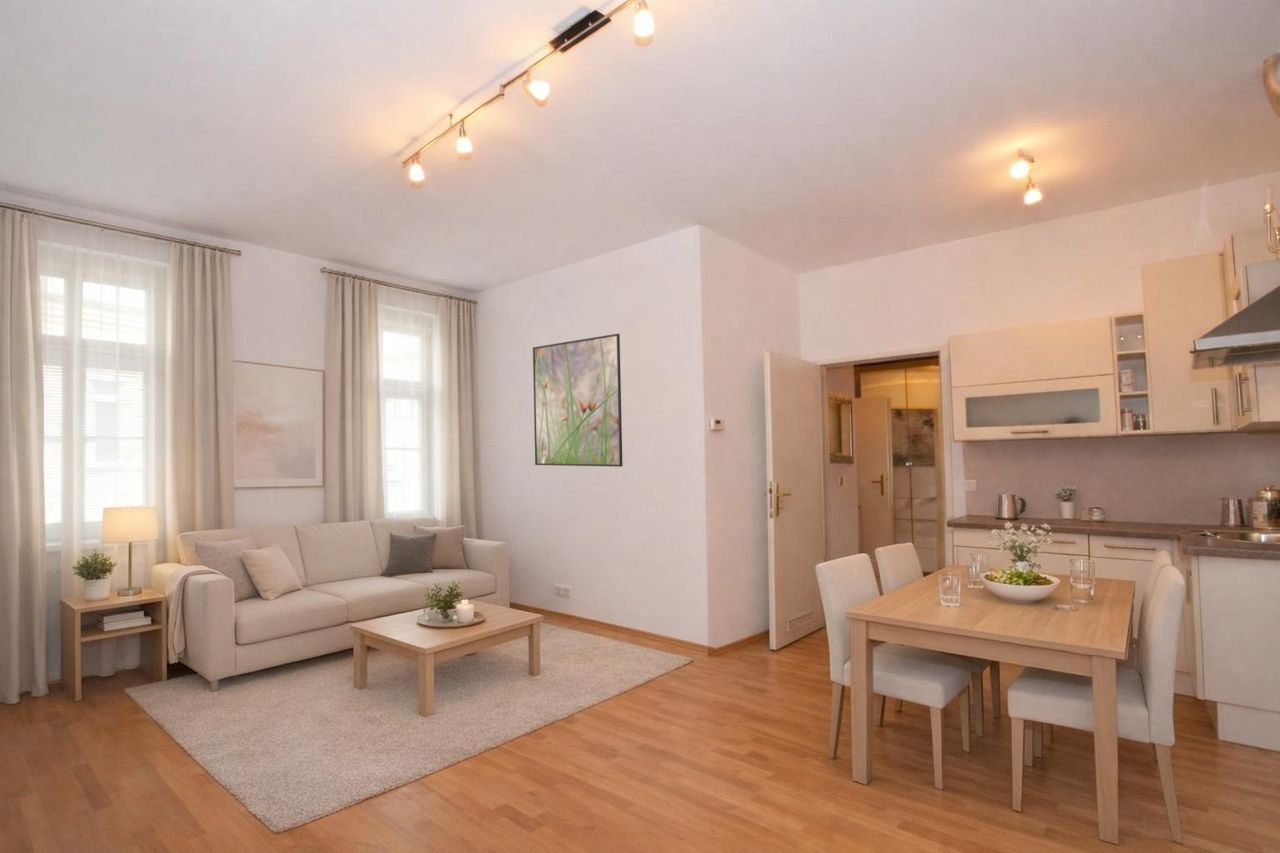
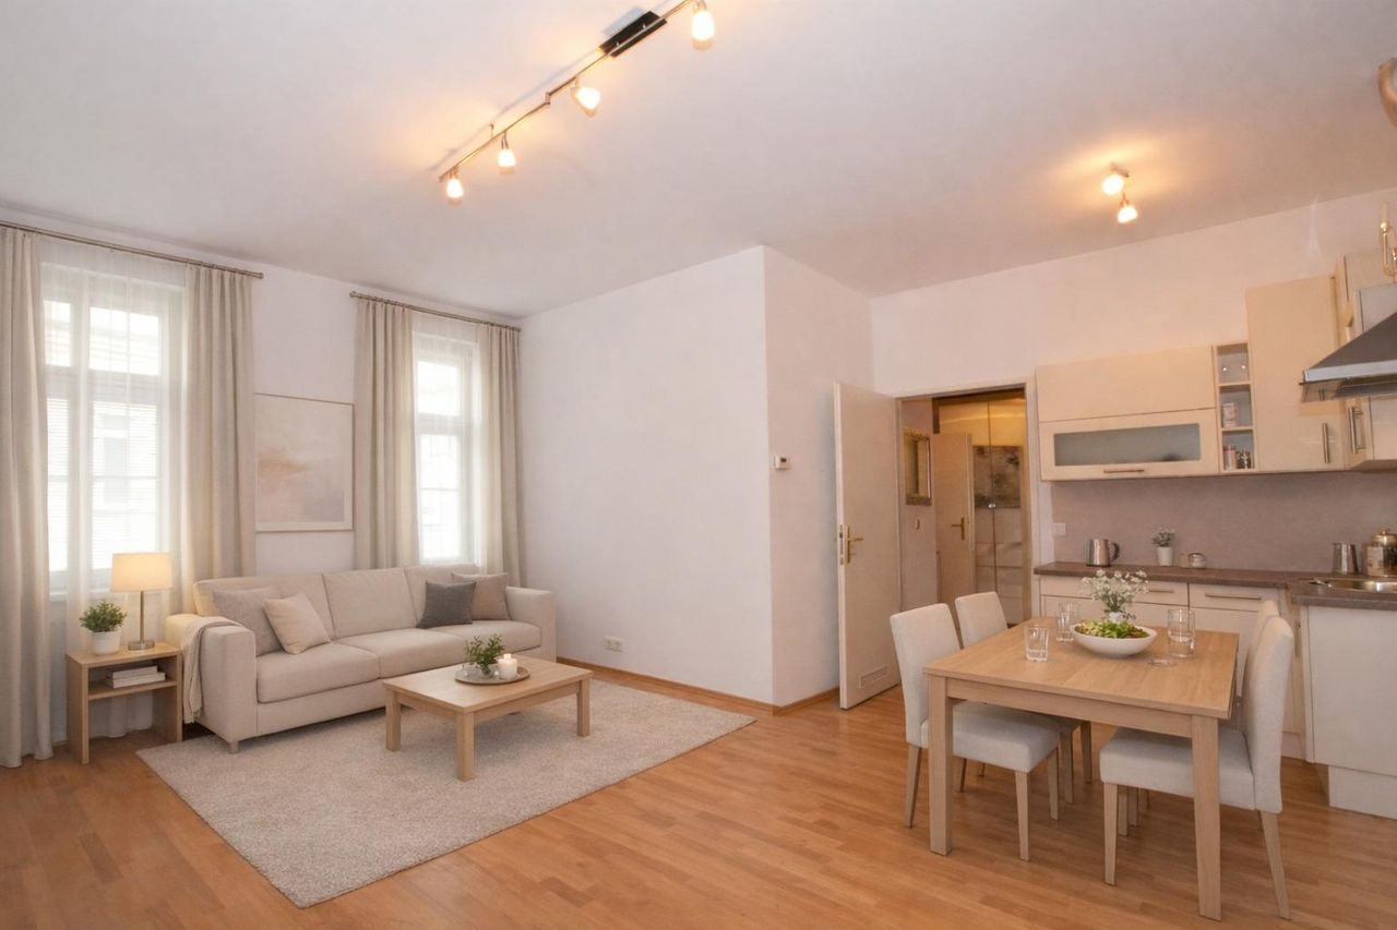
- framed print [532,333,624,468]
